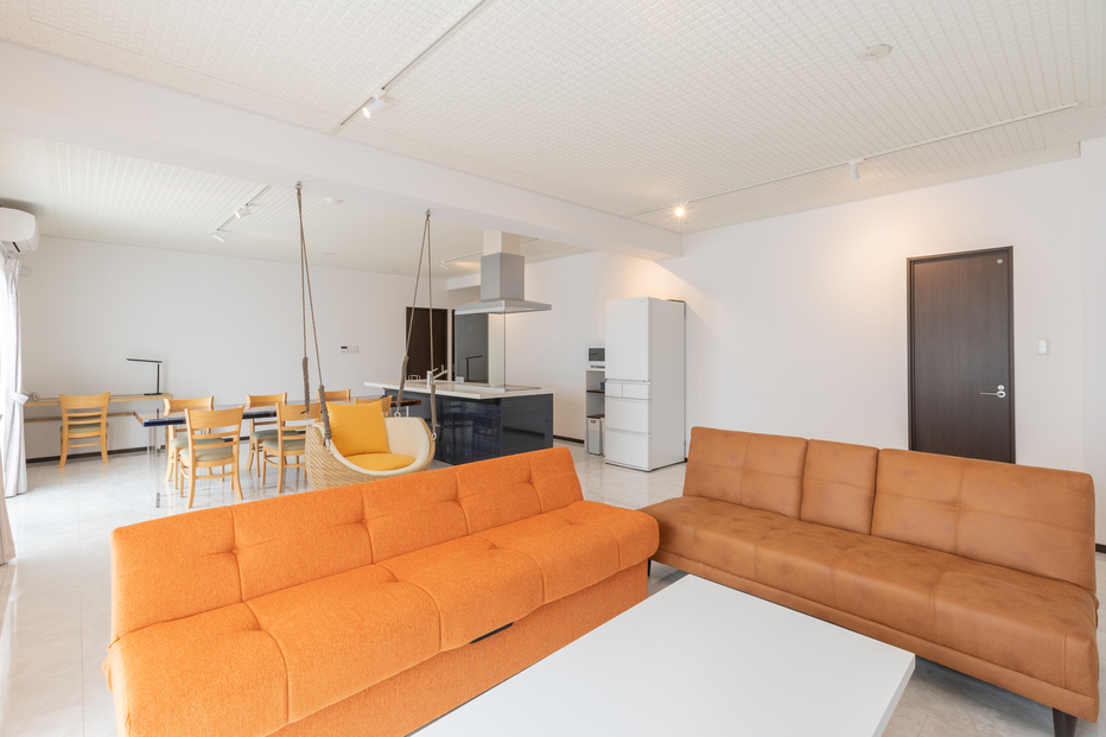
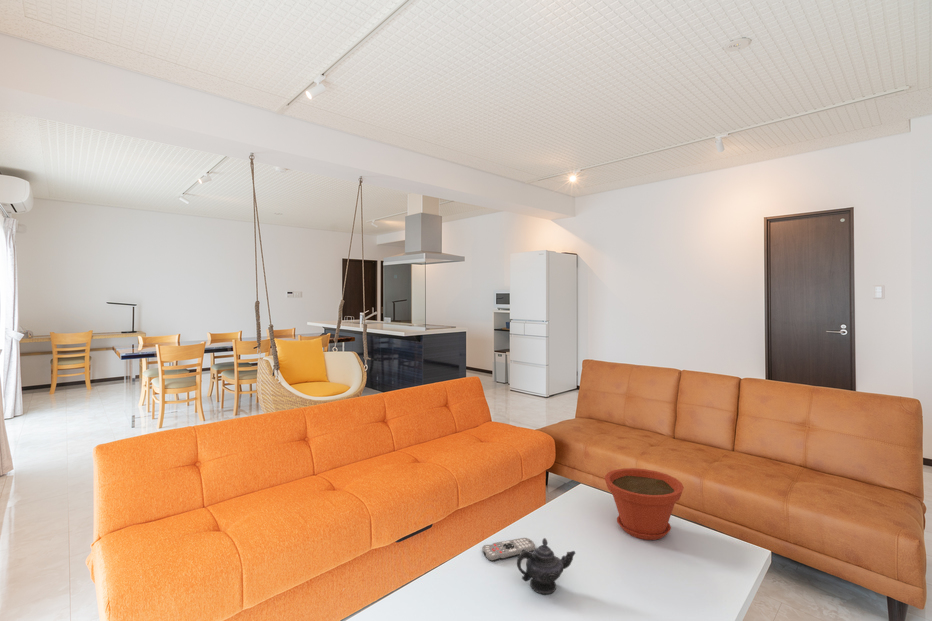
+ plant pot [604,467,684,541]
+ teapot [516,537,577,595]
+ remote control [481,537,536,562]
